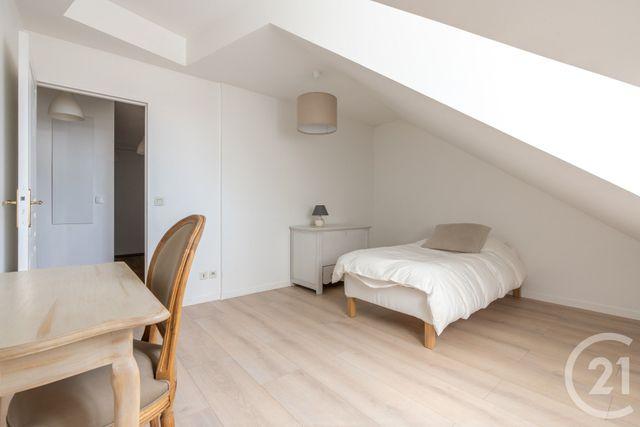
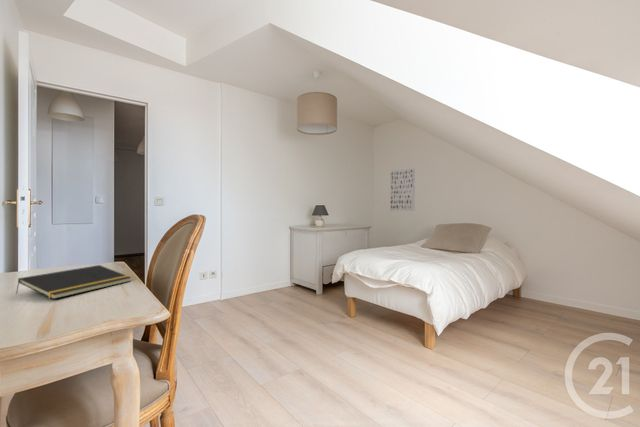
+ notepad [15,264,132,300]
+ wall art [389,167,416,212]
